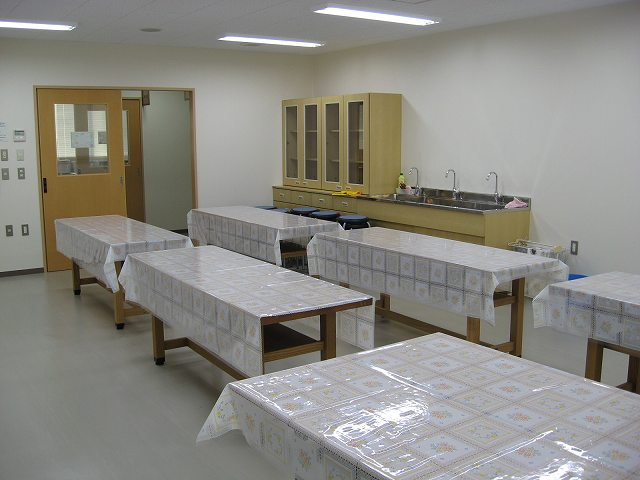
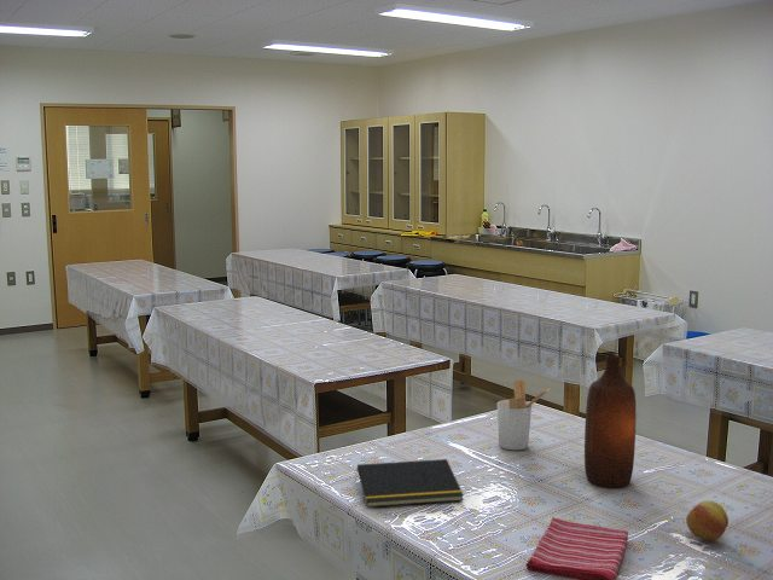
+ bottle [583,354,638,488]
+ notepad [354,458,465,509]
+ fruit [685,499,730,541]
+ utensil holder [496,378,552,451]
+ dish towel [525,516,629,580]
